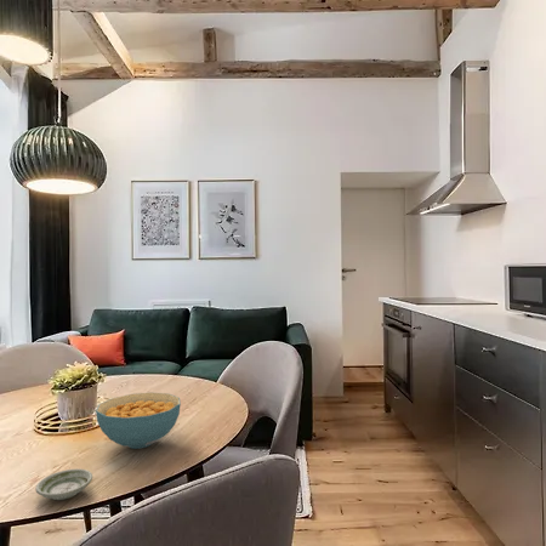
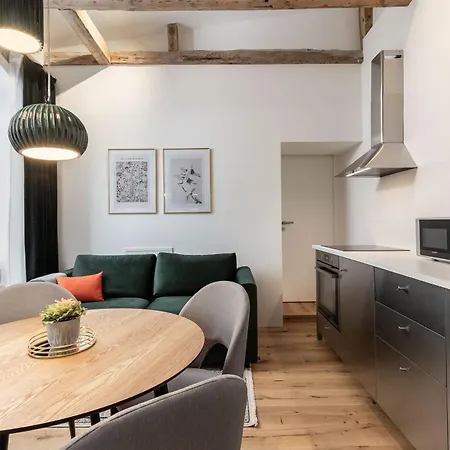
- saucer [34,468,93,501]
- cereal bowl [95,391,182,450]
